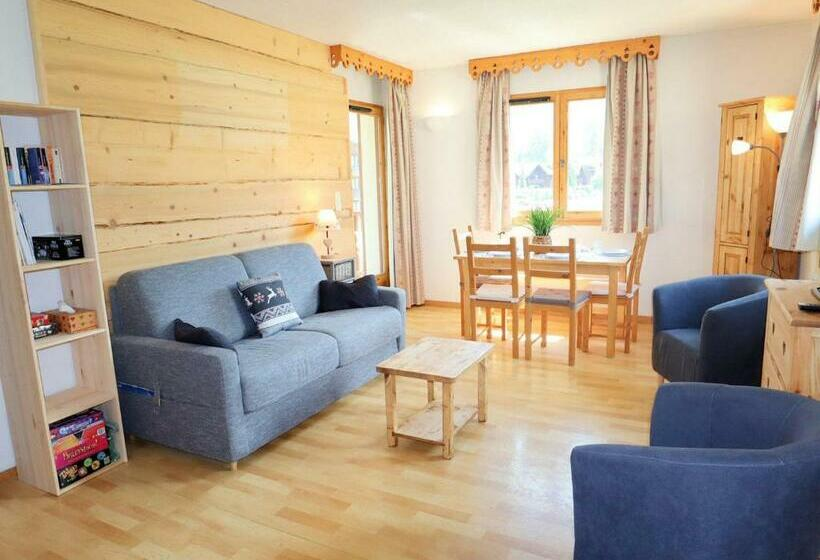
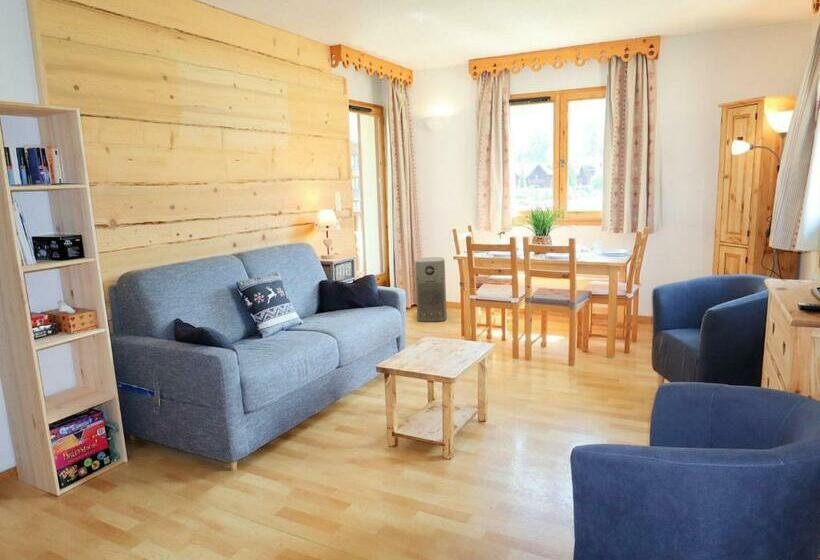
+ air purifier [414,256,448,322]
